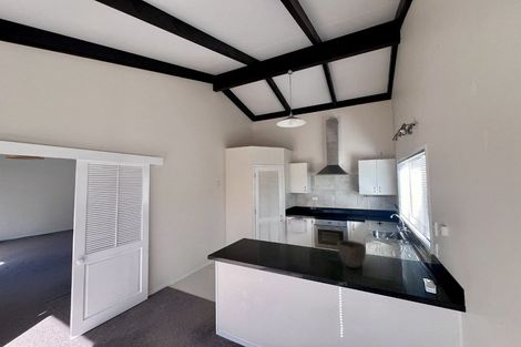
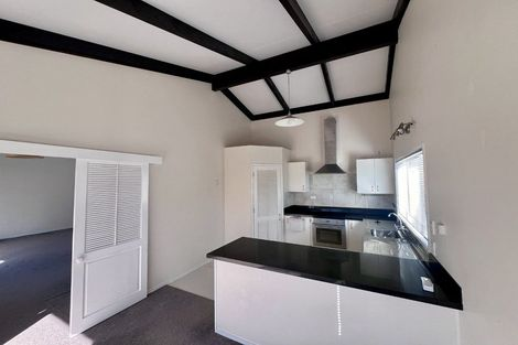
- bowl [336,239,367,269]
